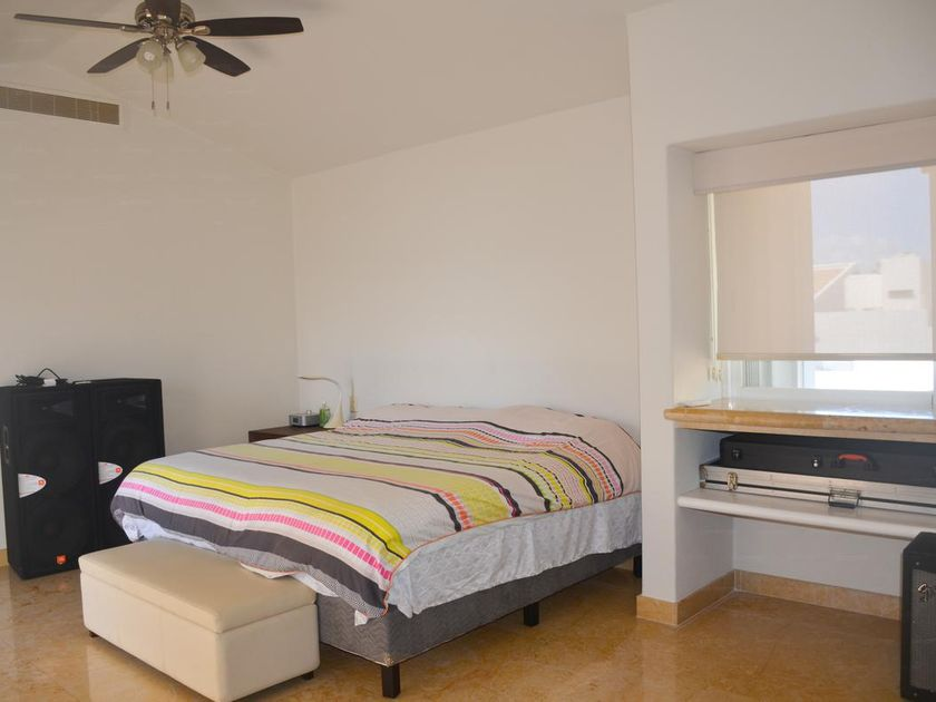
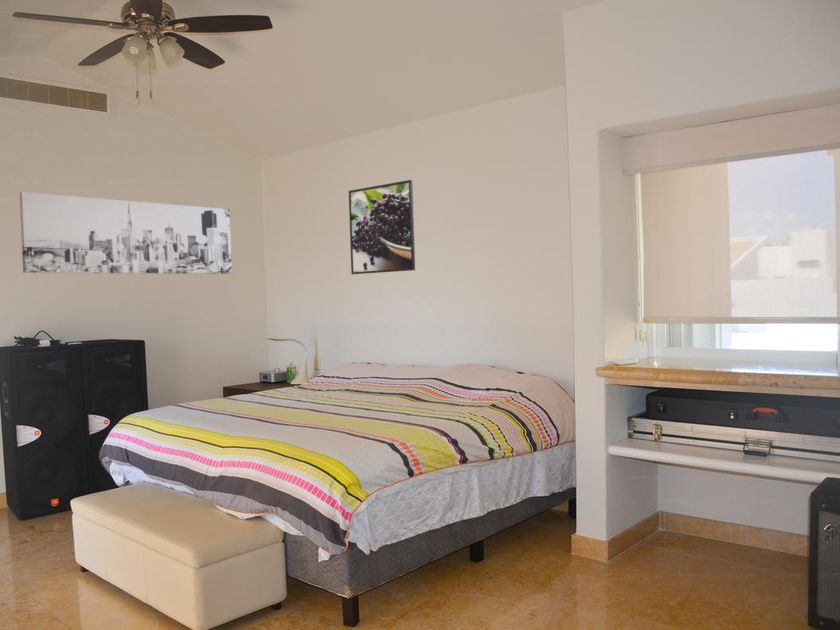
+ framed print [348,179,416,275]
+ wall art [19,191,233,275]
